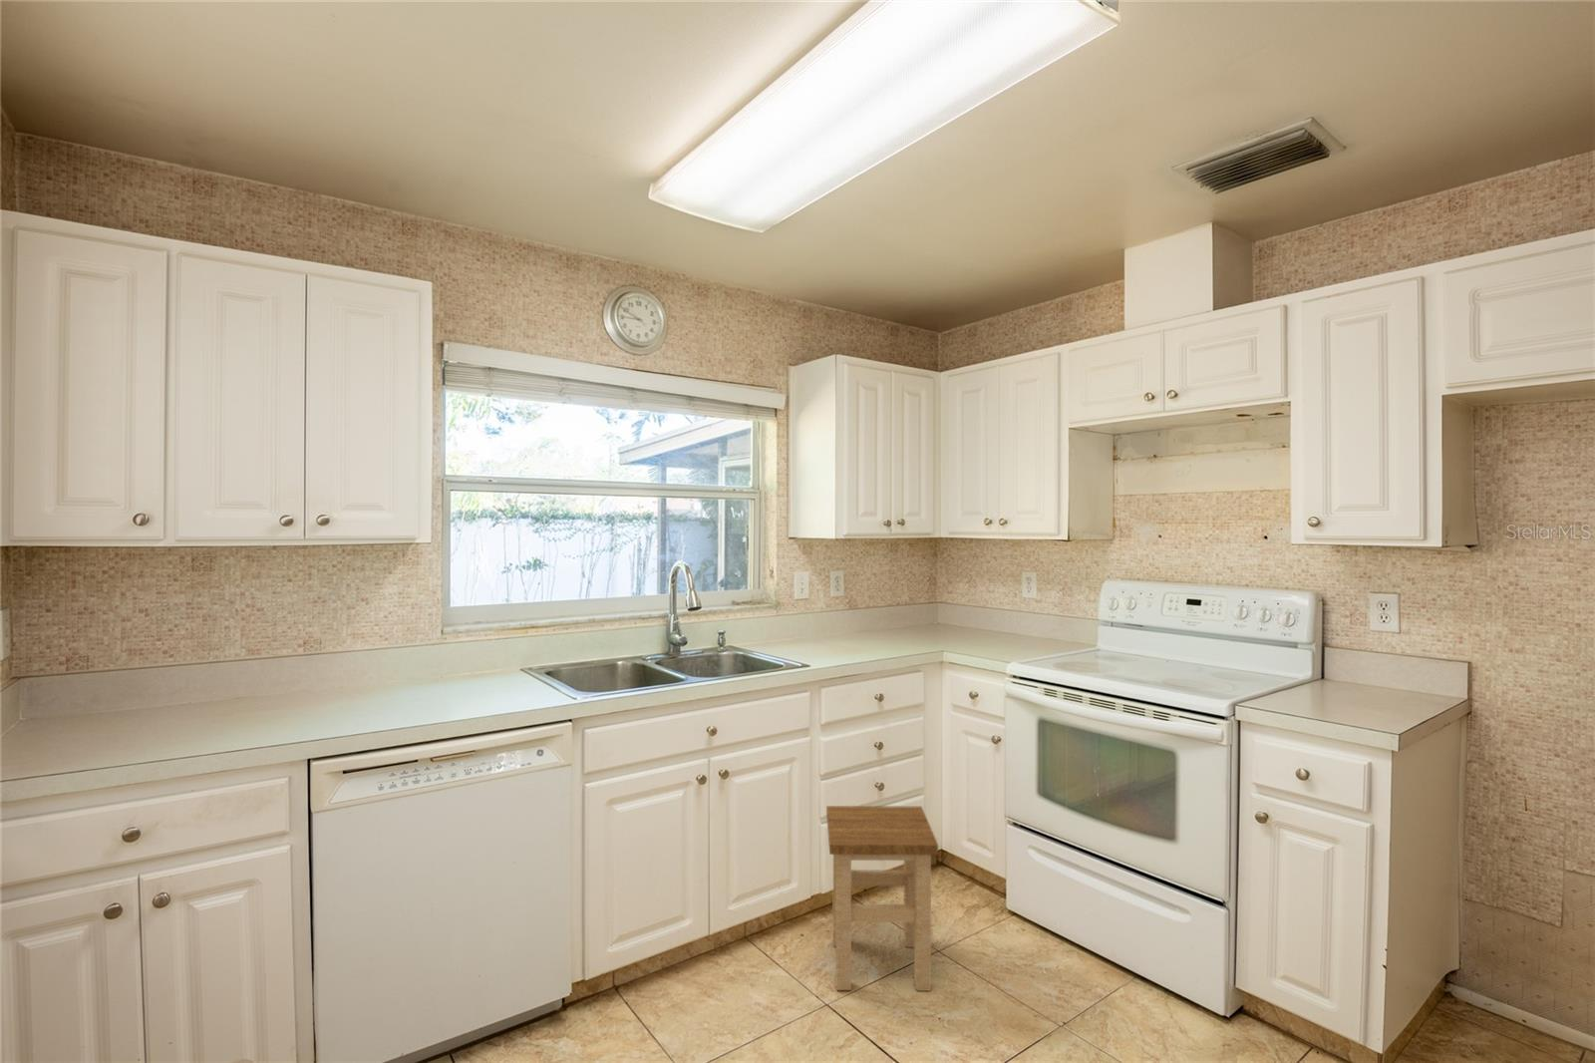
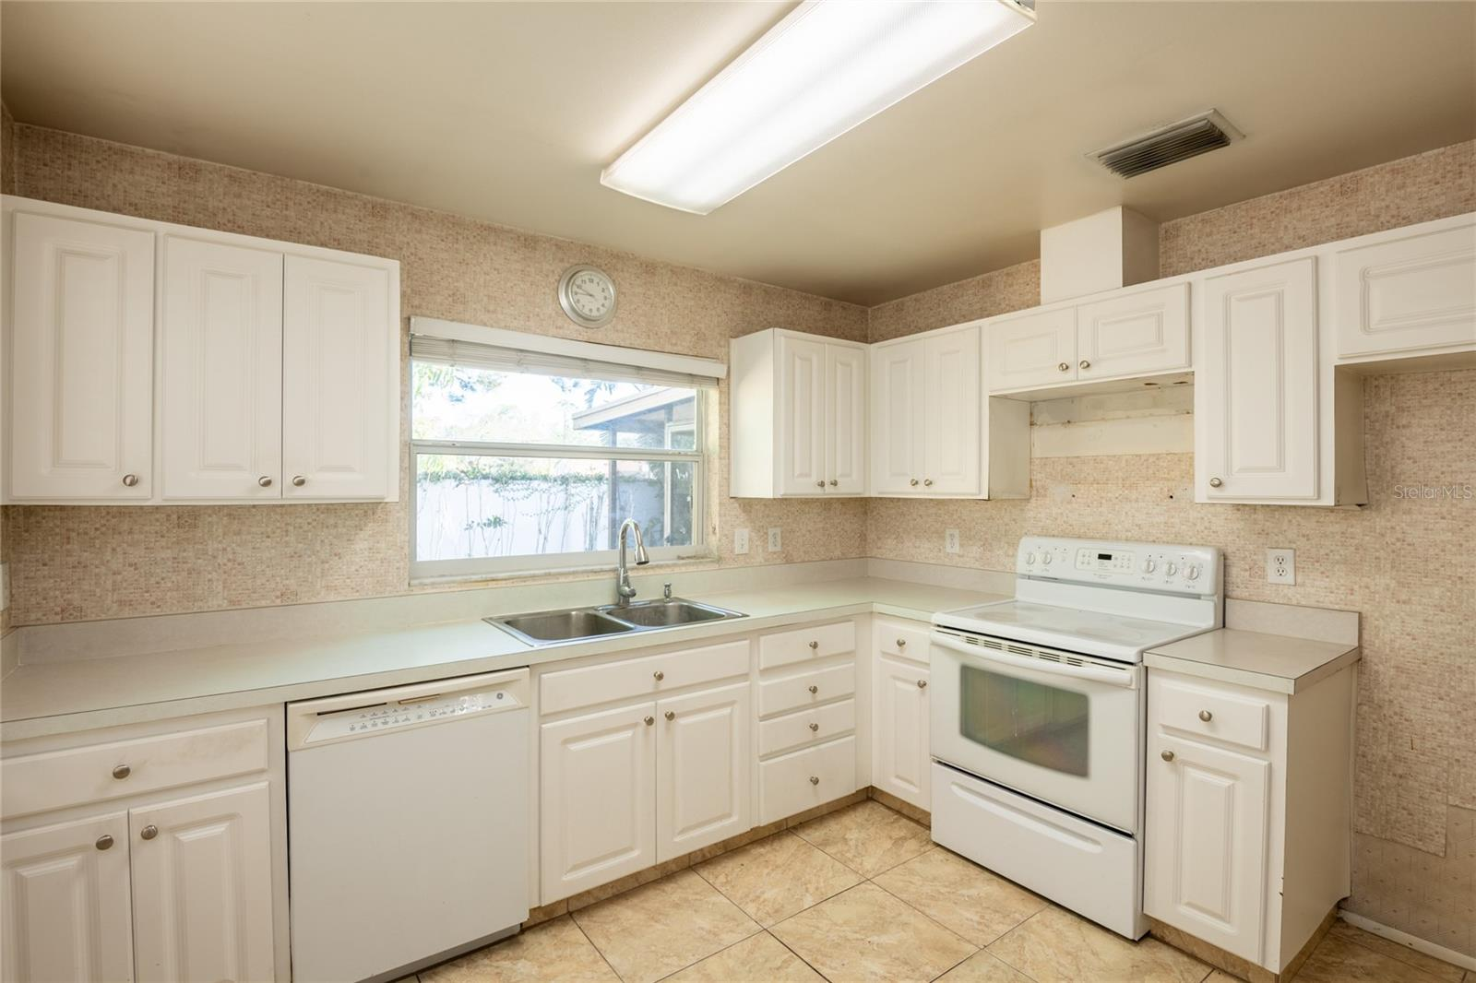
- stool [825,804,939,992]
